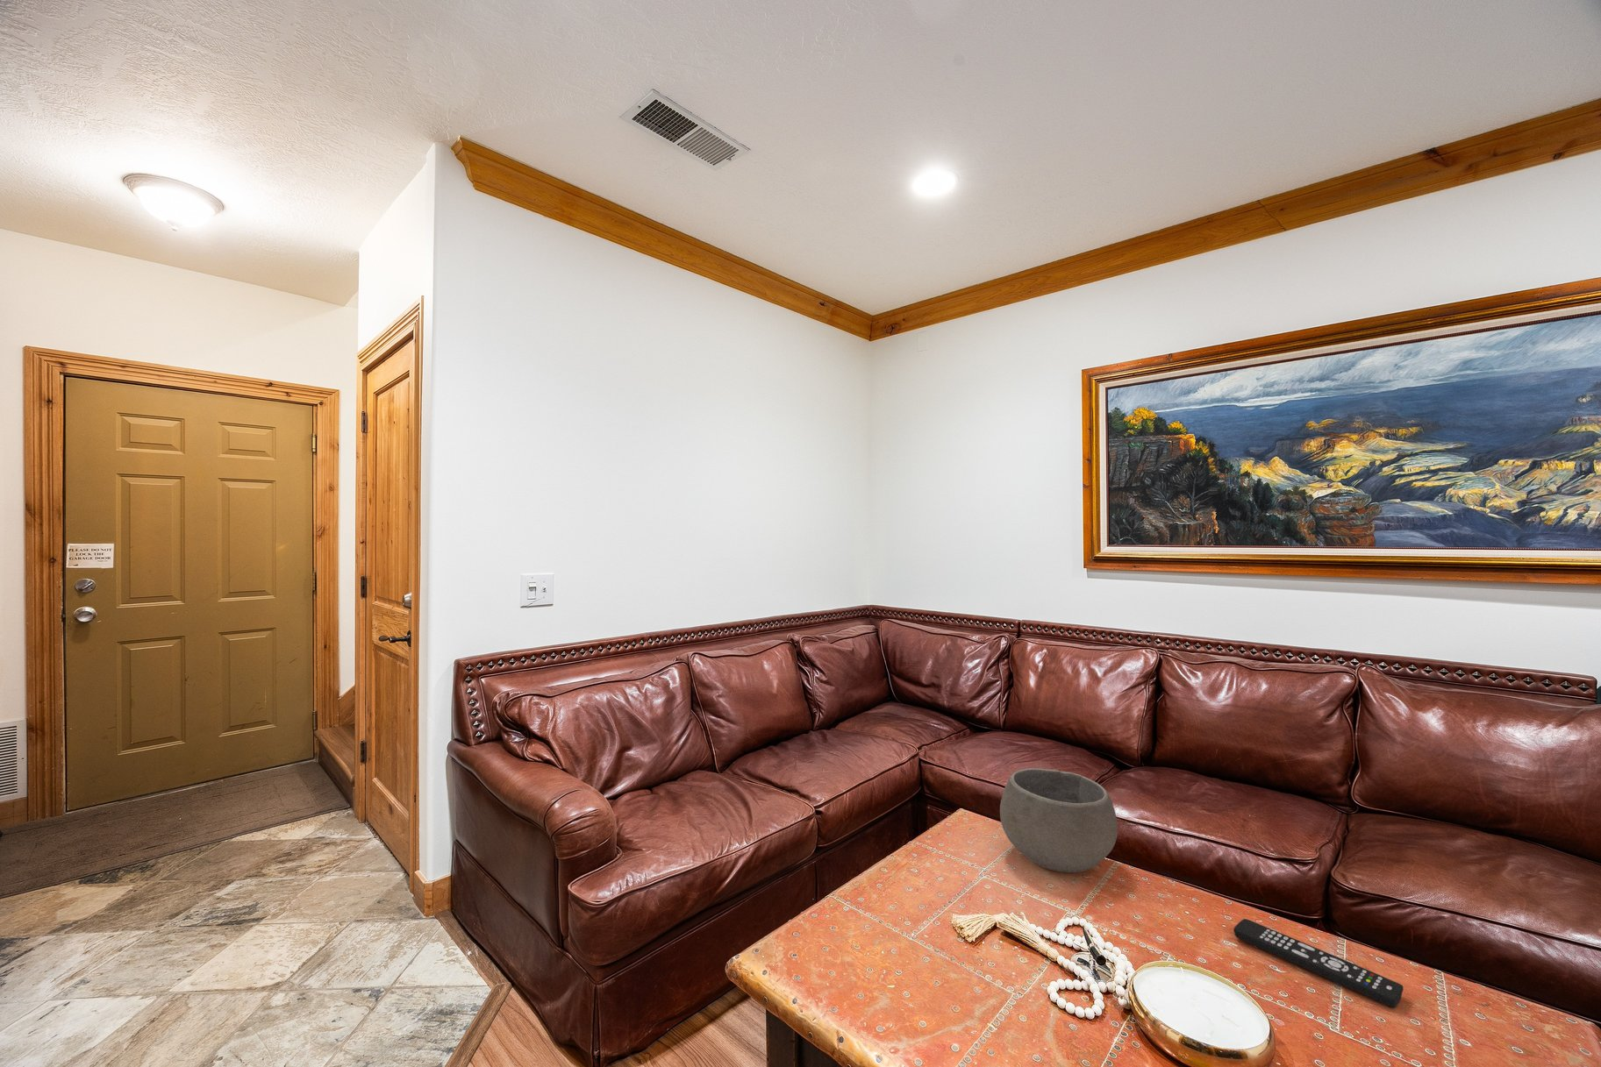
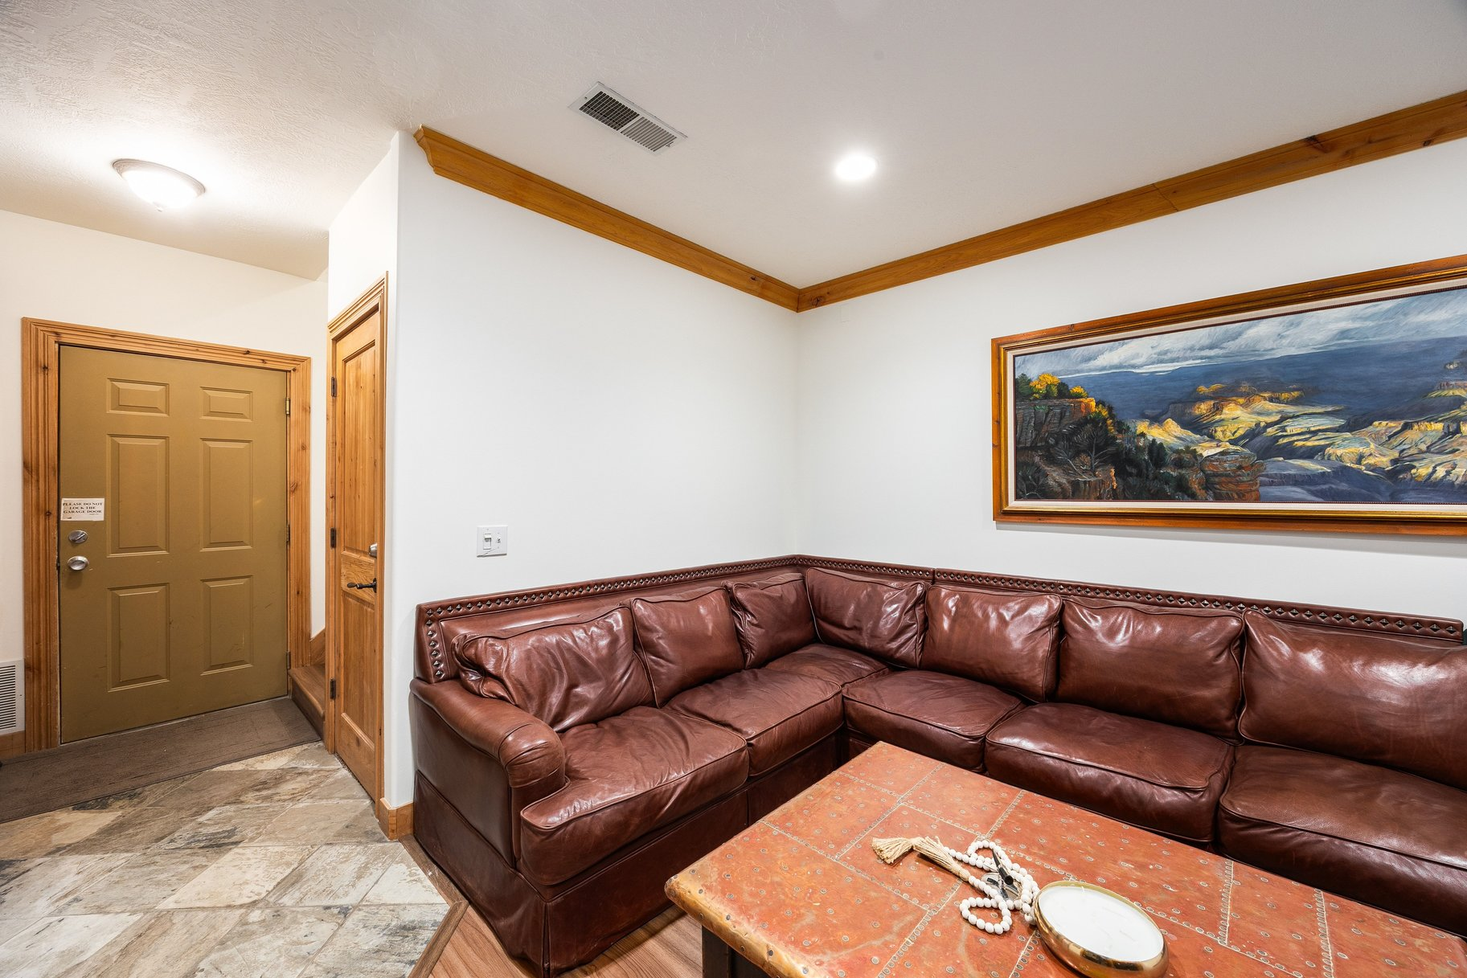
- remote control [1233,918,1404,1009]
- bowl [999,767,1119,873]
